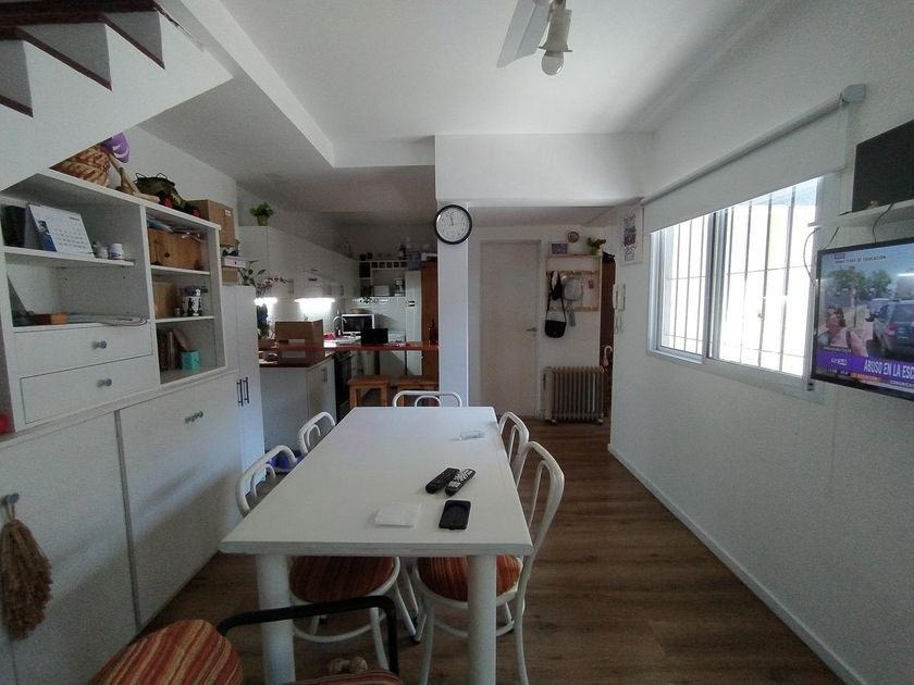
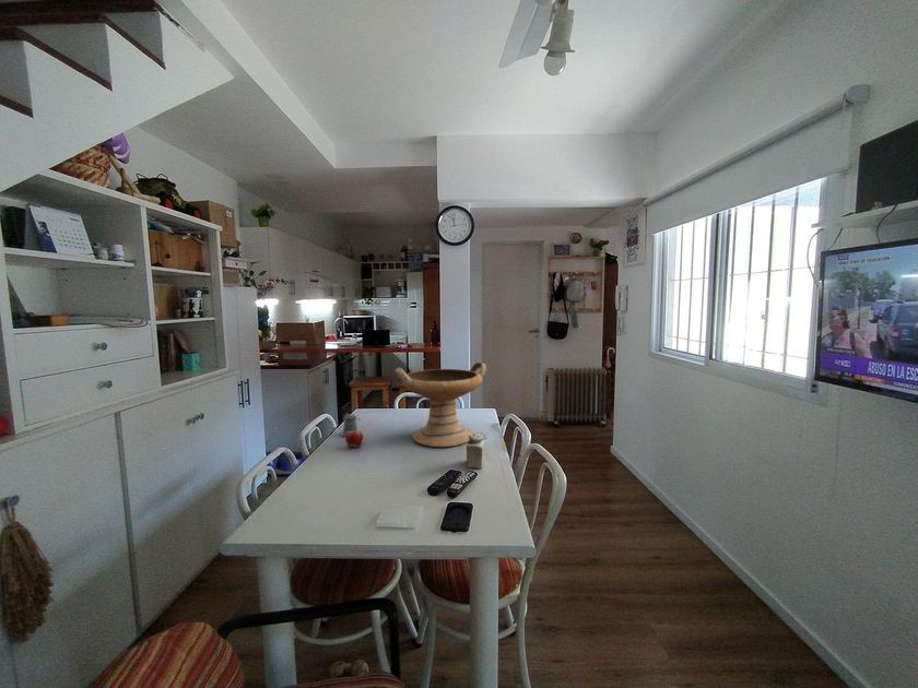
+ salt shaker [466,432,486,470]
+ pepper shaker [341,413,362,437]
+ decorative bowl [393,361,487,448]
+ apple [344,429,364,449]
